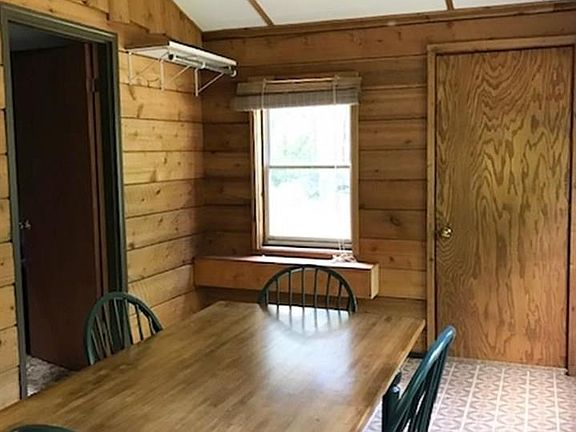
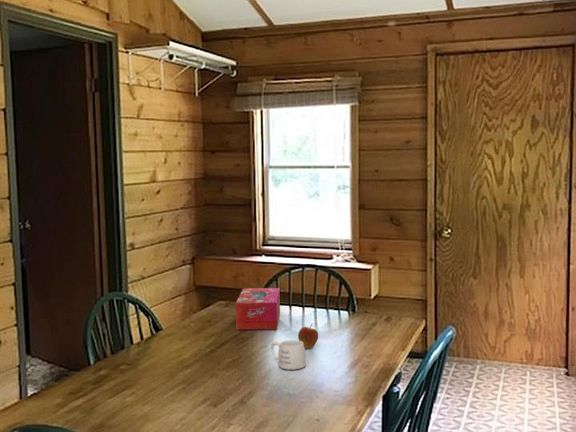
+ fruit [297,323,319,350]
+ mug [270,339,307,371]
+ tissue box [235,287,281,330]
